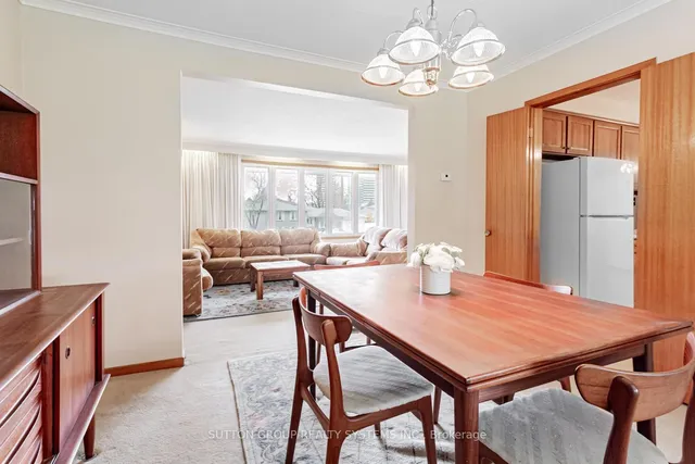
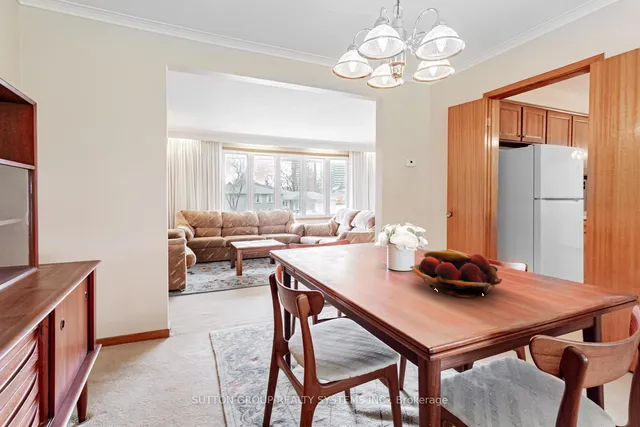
+ fruit basket [409,249,503,298]
